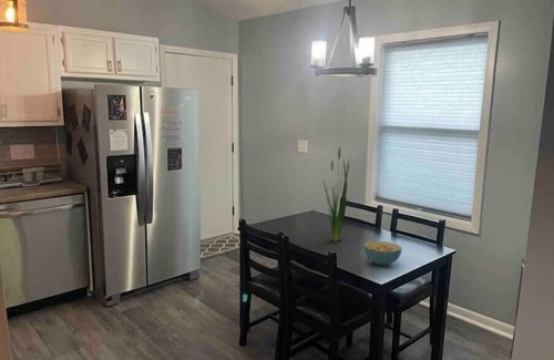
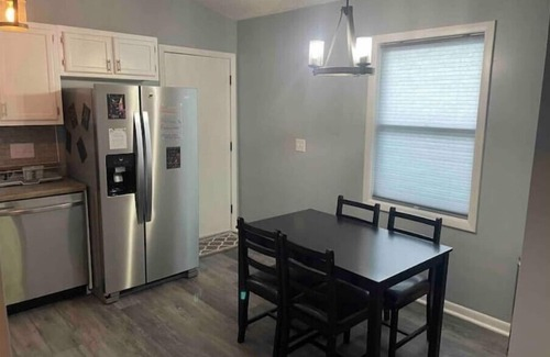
- plant [321,145,350,243]
- cereal bowl [363,240,402,267]
